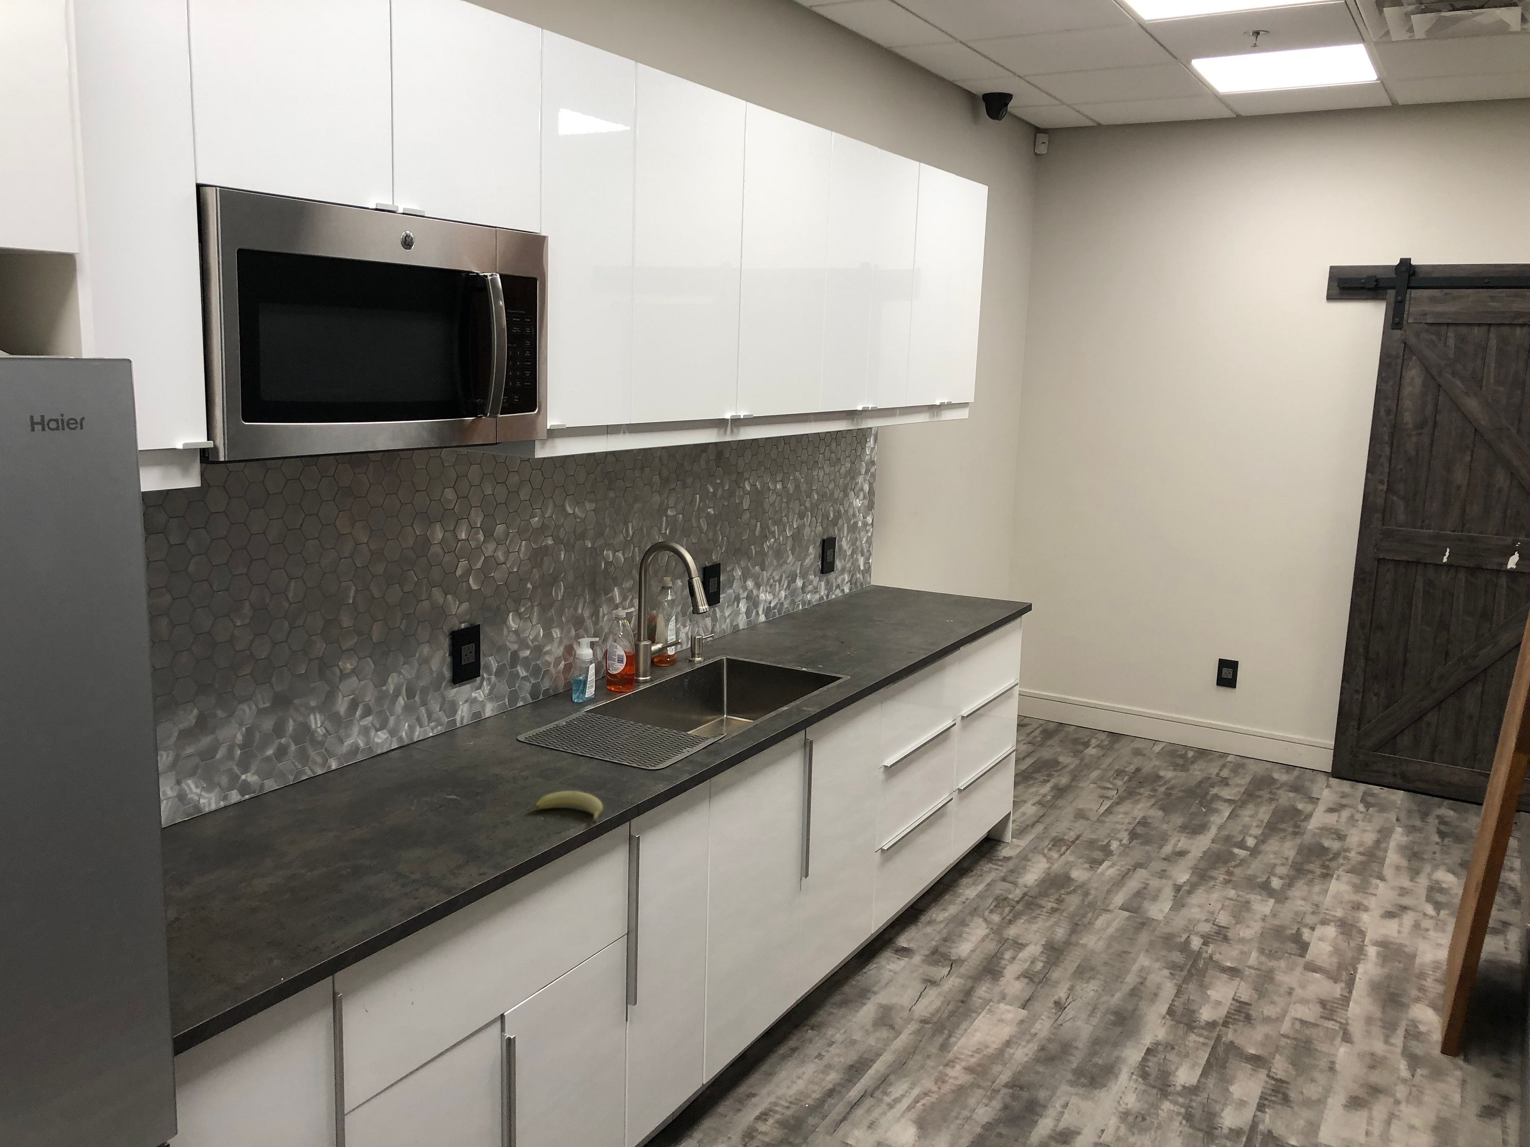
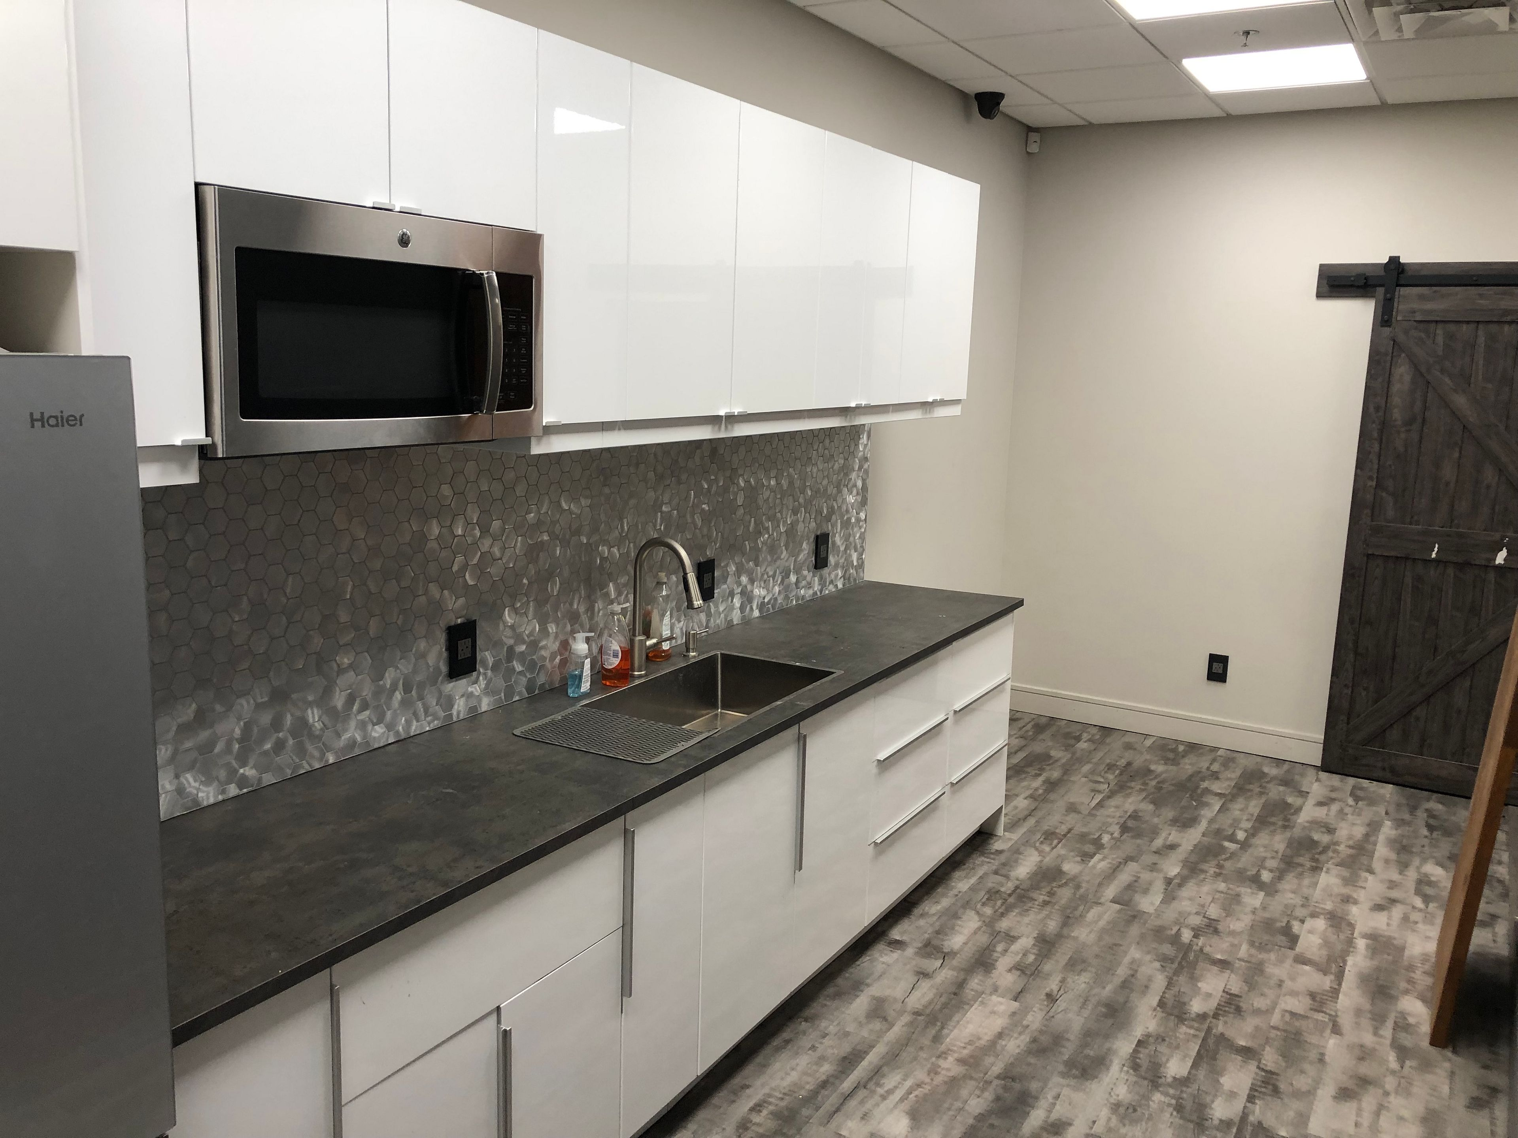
- fruit [535,790,604,825]
